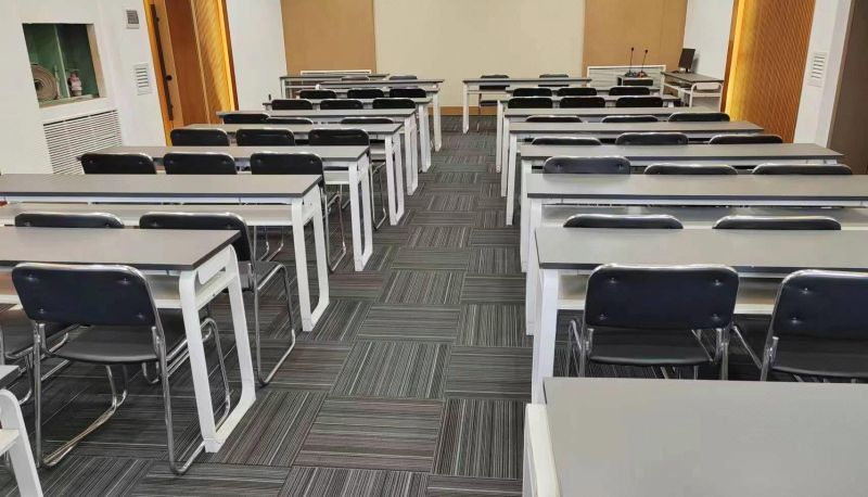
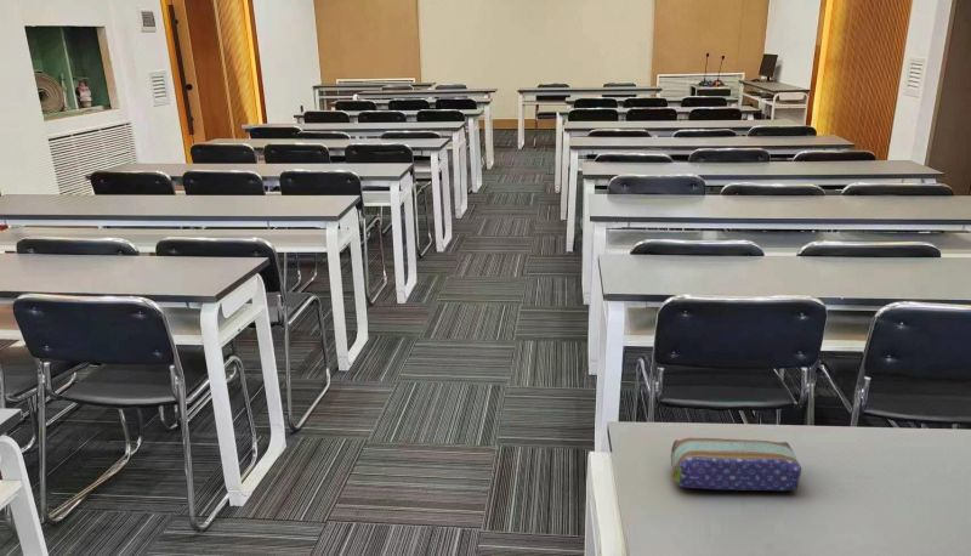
+ pencil case [670,437,802,492]
